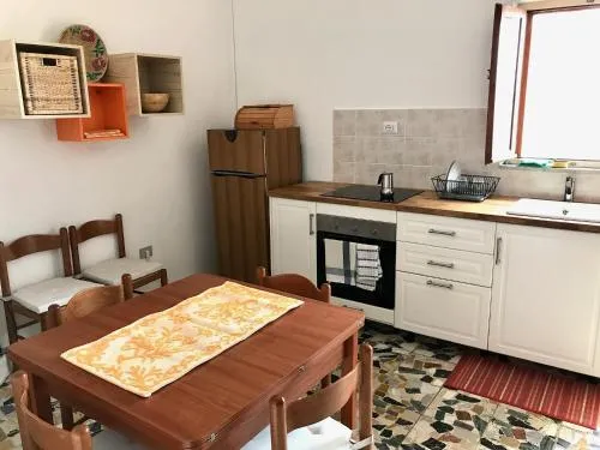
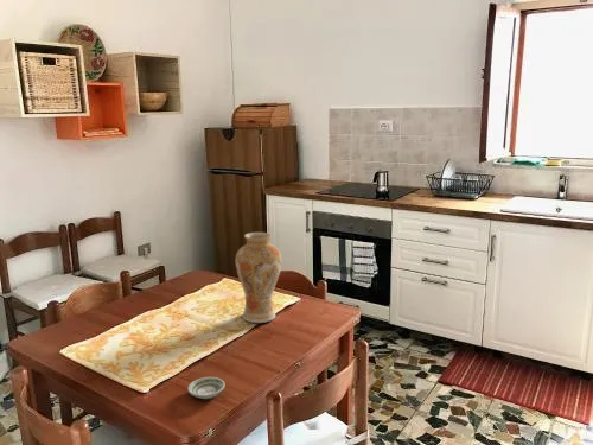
+ vase [235,231,282,324]
+ saucer [186,376,225,400]
